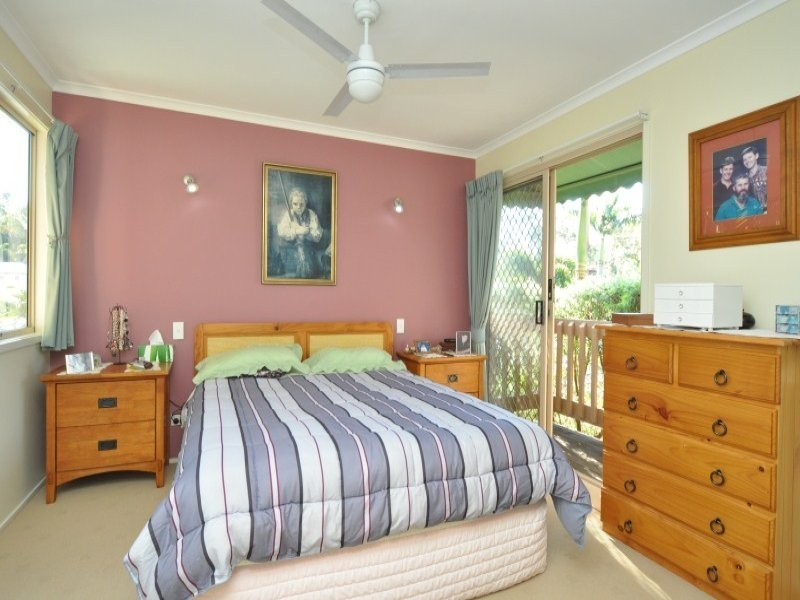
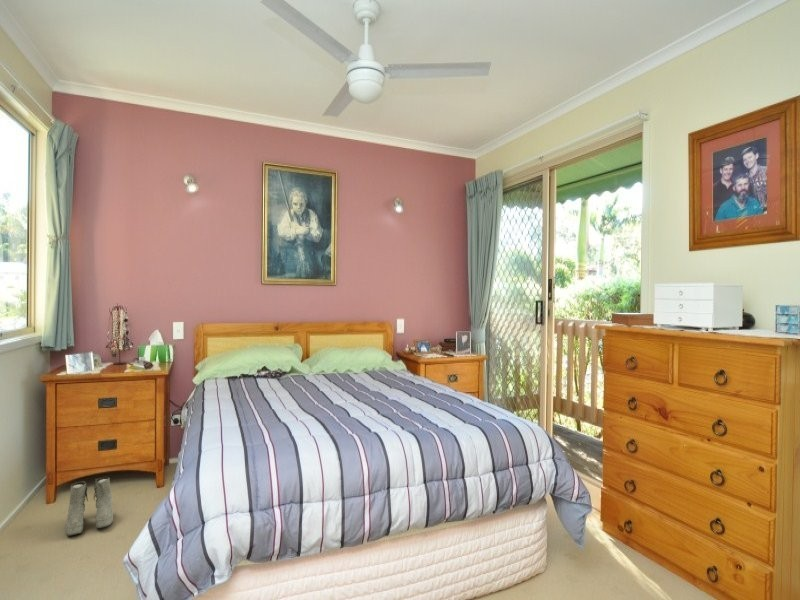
+ boots [65,476,114,537]
